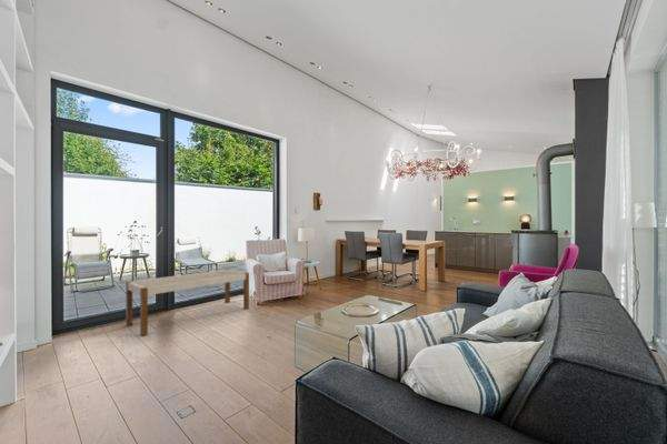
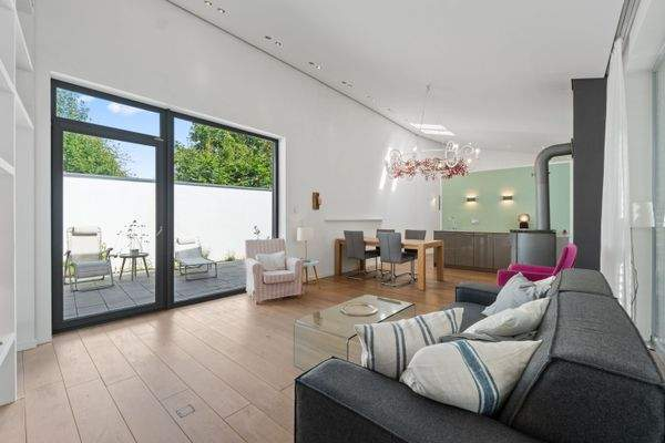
- bench [125,268,250,336]
